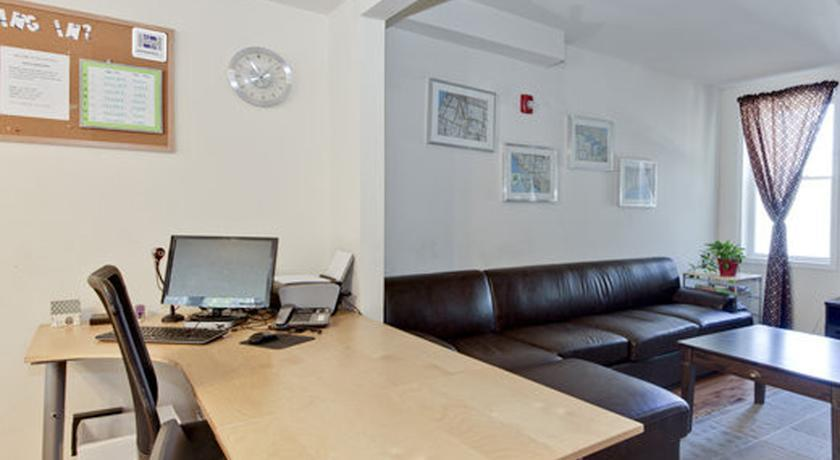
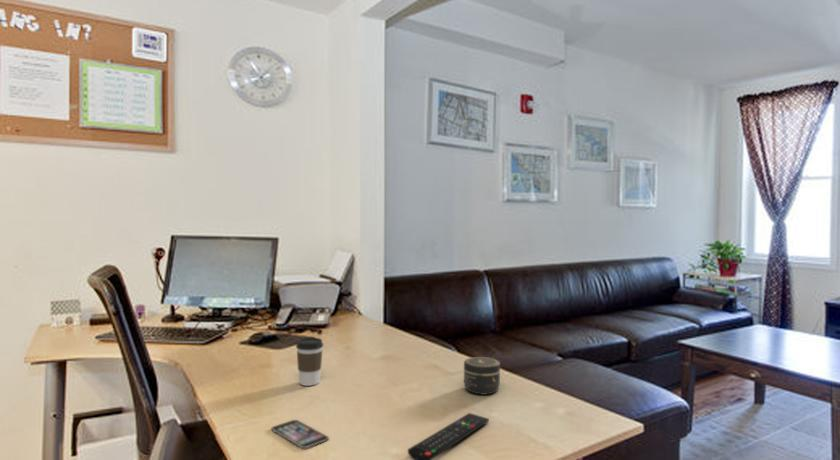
+ smartphone [270,419,330,449]
+ remote control [407,412,490,460]
+ coffee cup [295,337,324,387]
+ jar [462,356,501,396]
